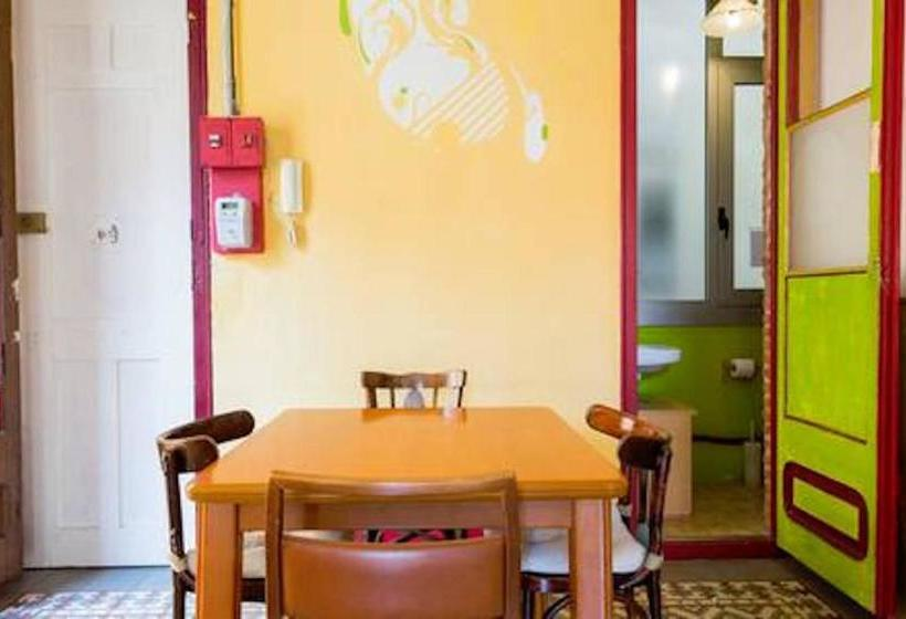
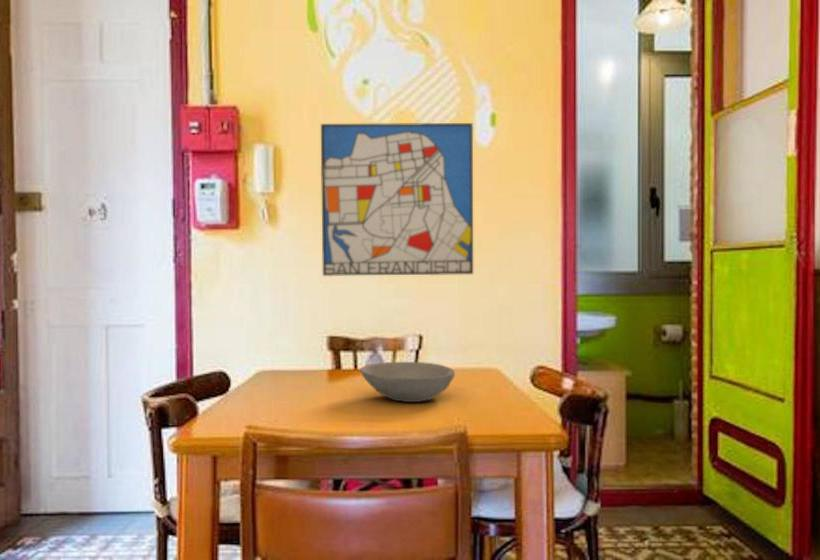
+ wall art [320,122,474,277]
+ bowl [359,361,456,403]
